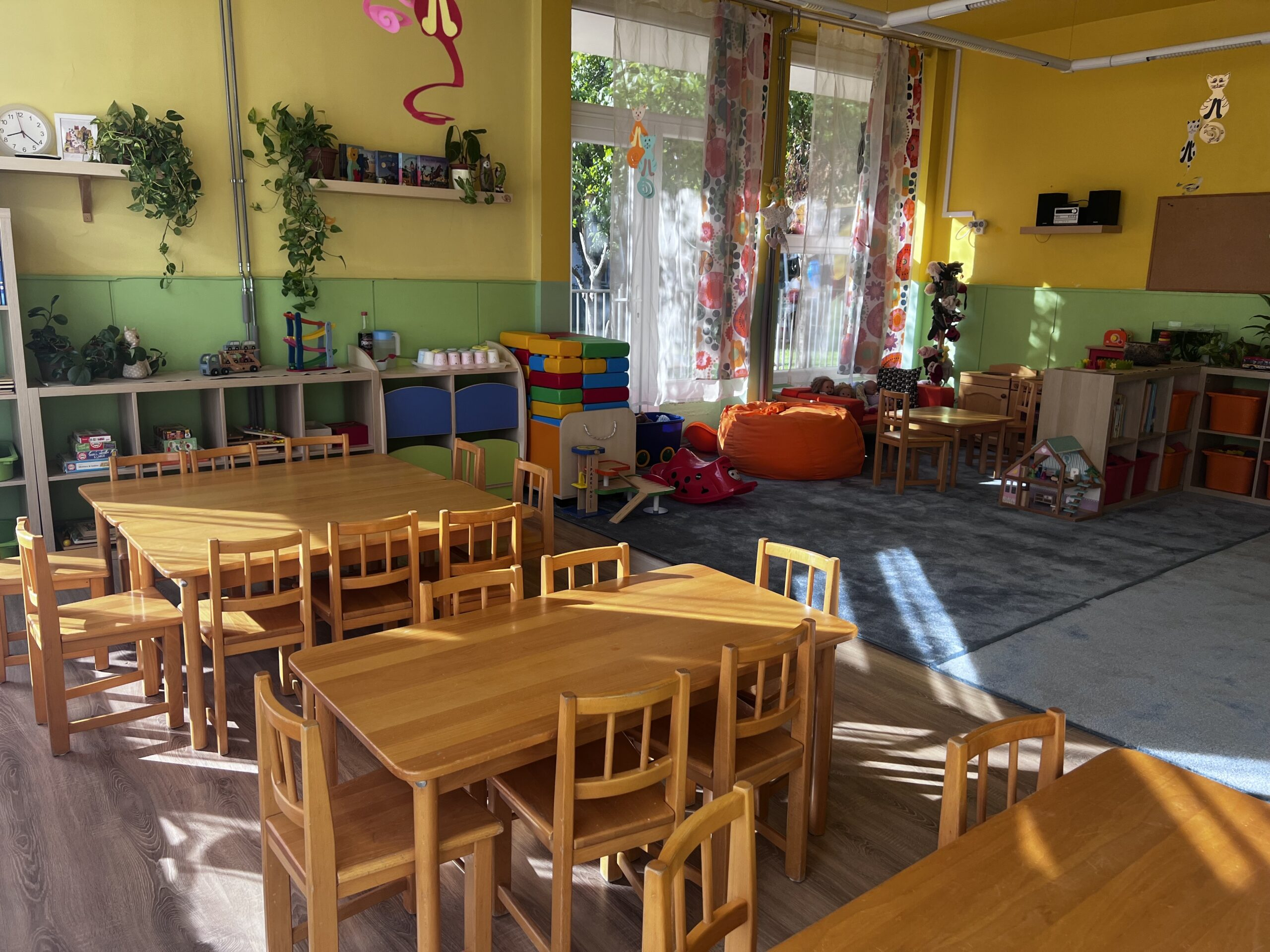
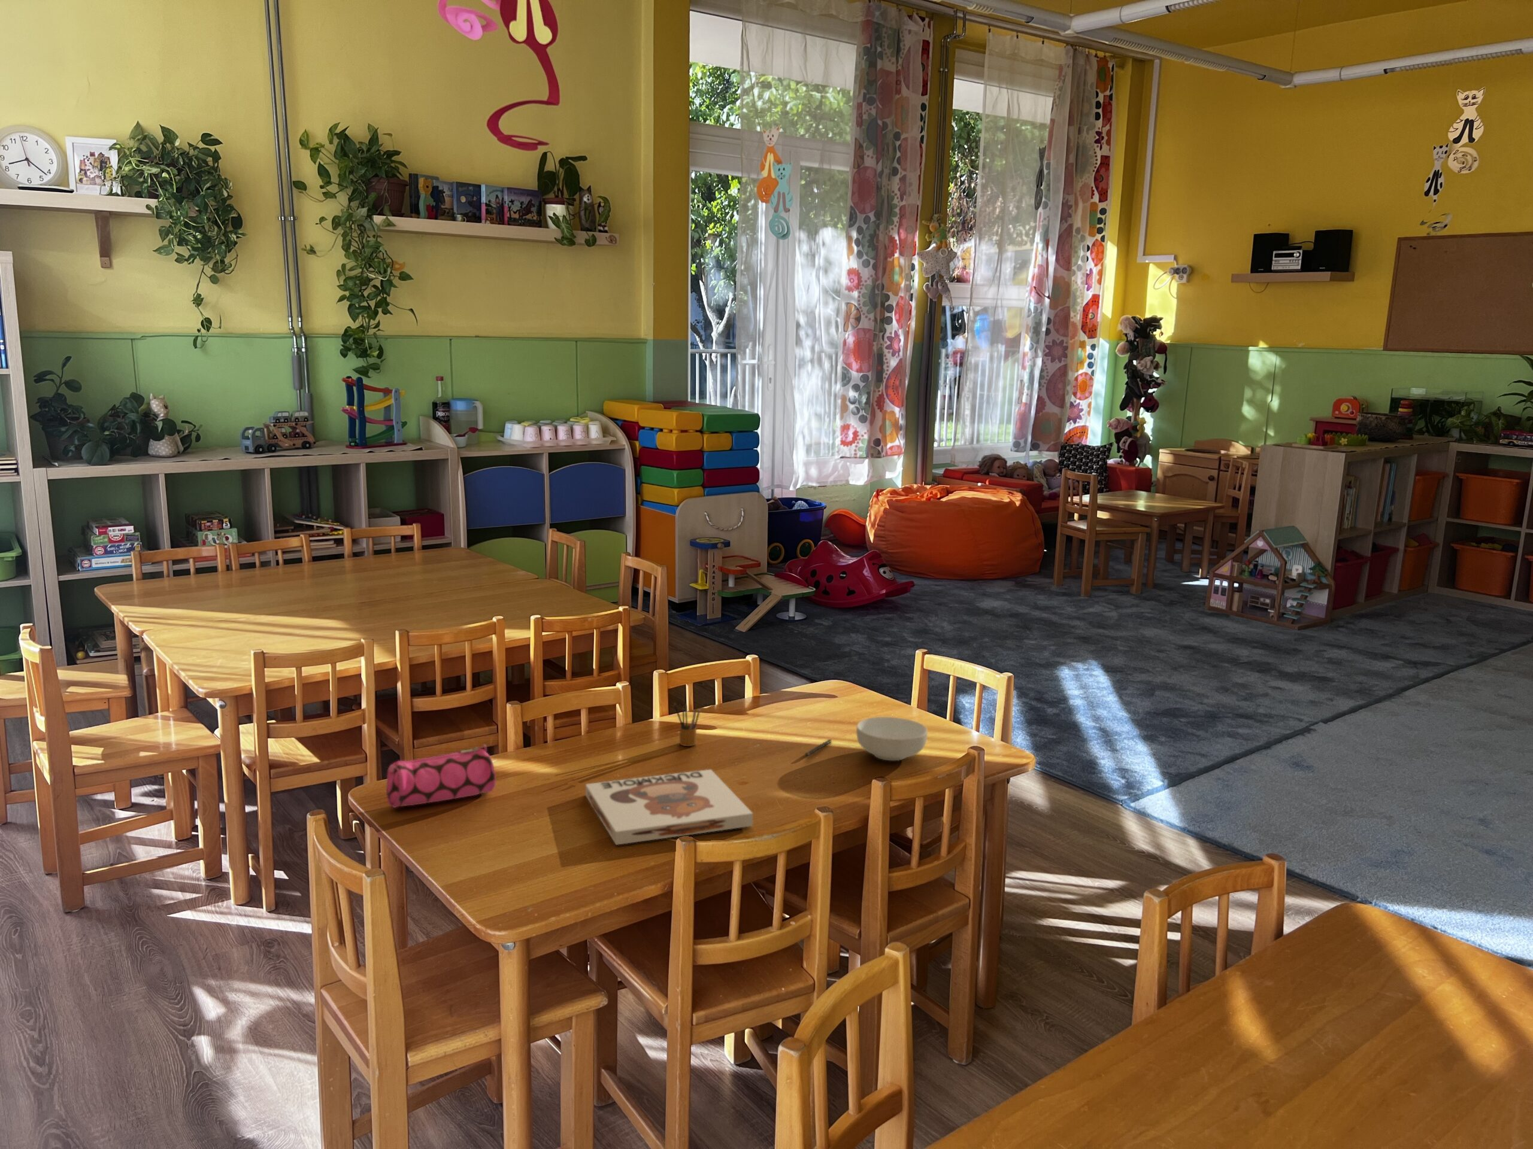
+ pencil box [674,701,701,747]
+ pen [804,739,833,757]
+ cereal bowl [856,717,928,762]
+ board game [585,769,753,846]
+ pencil case [385,743,496,809]
